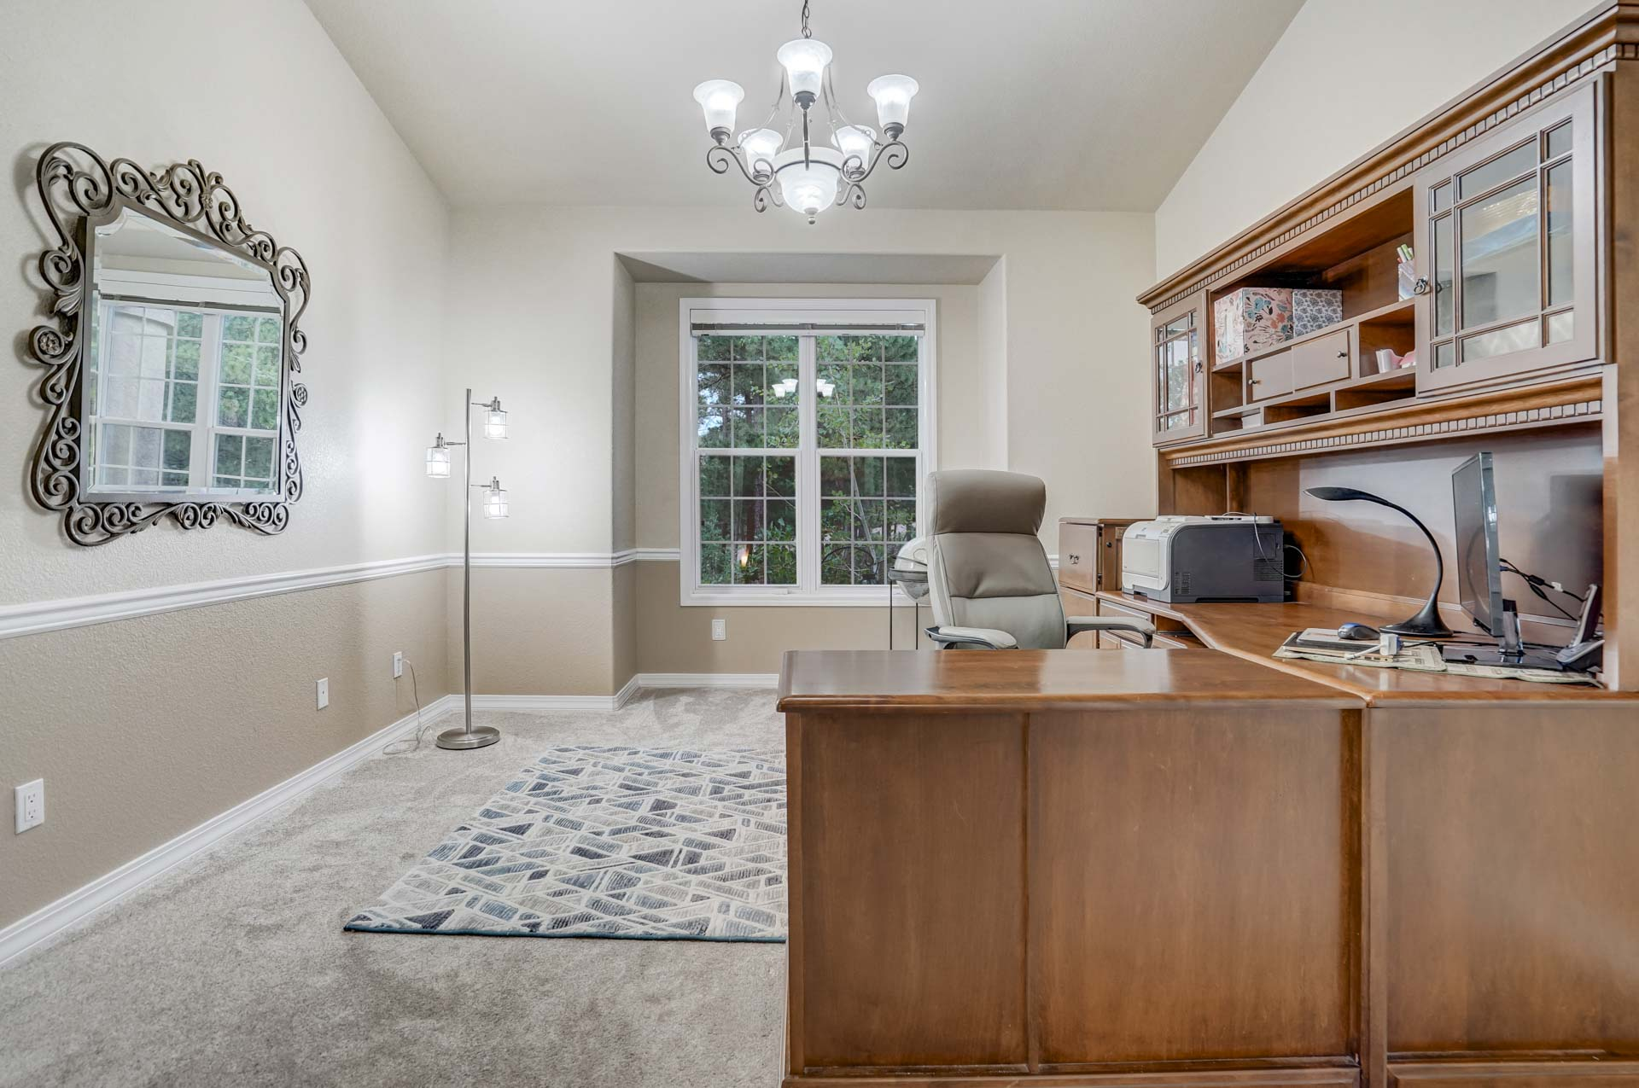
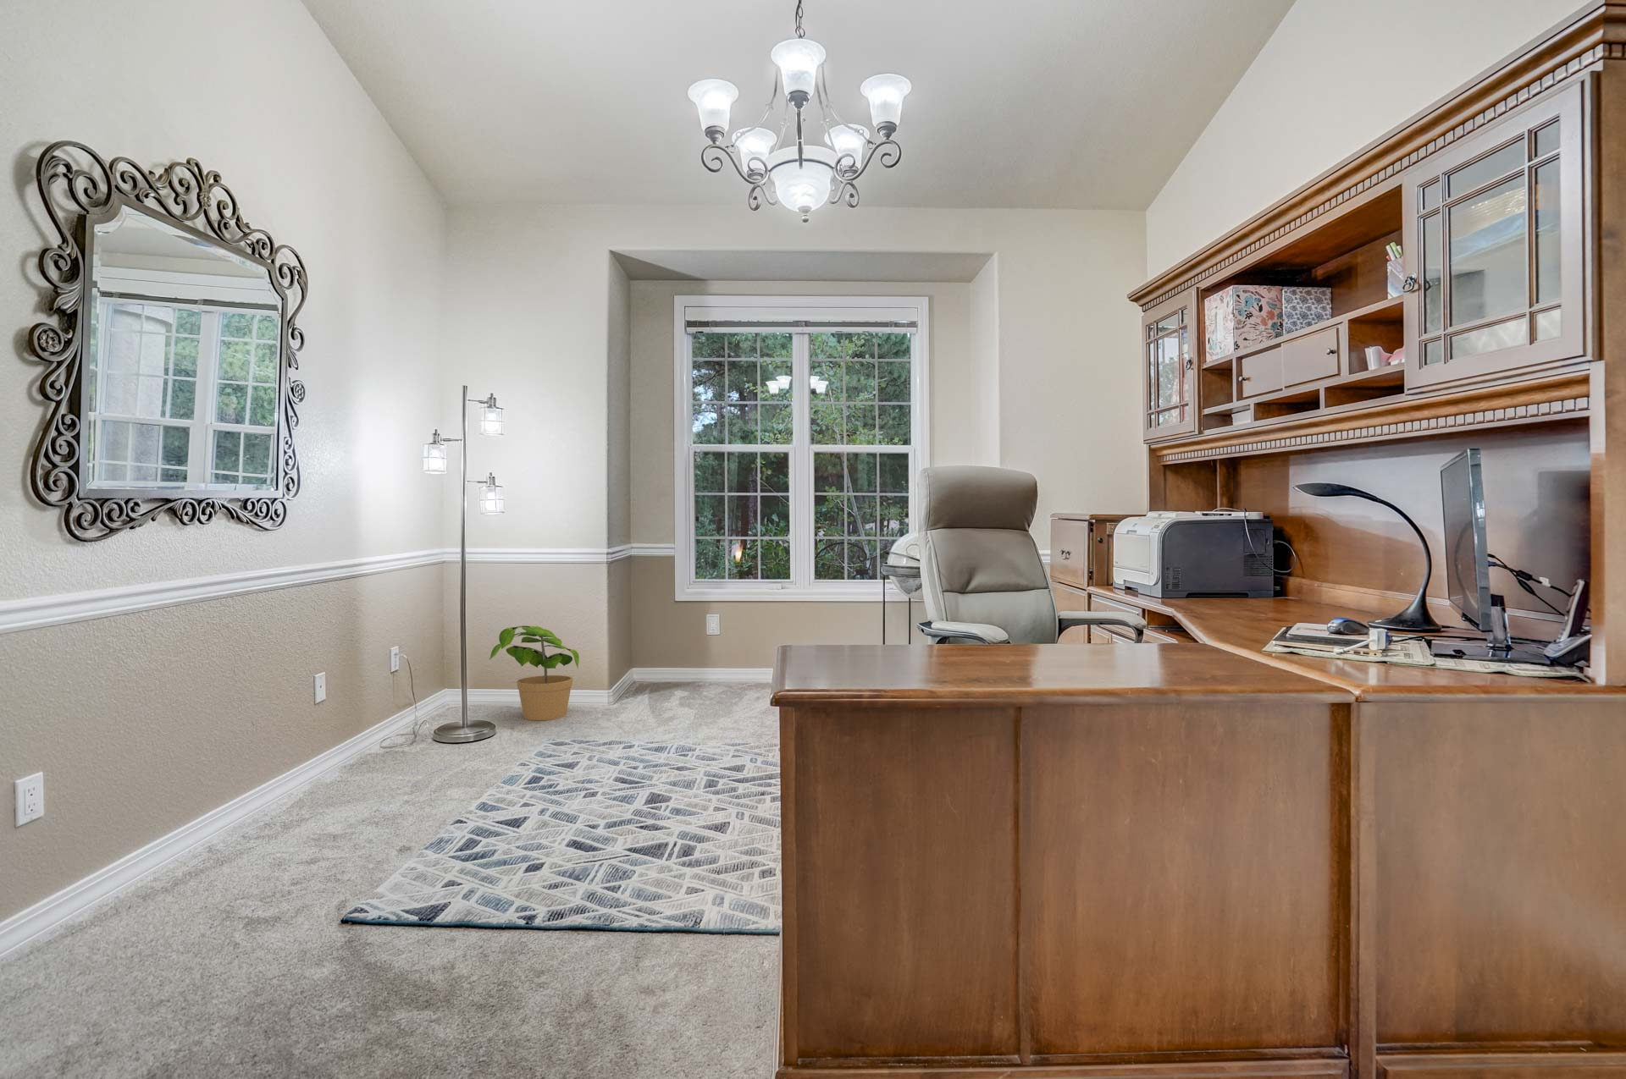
+ potted plant [489,625,581,721]
